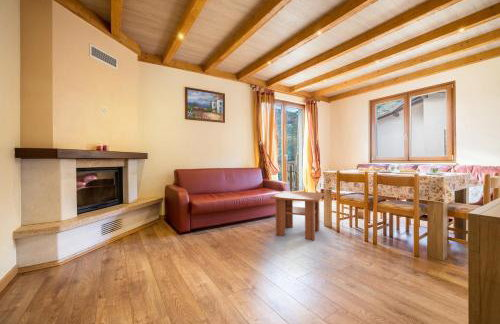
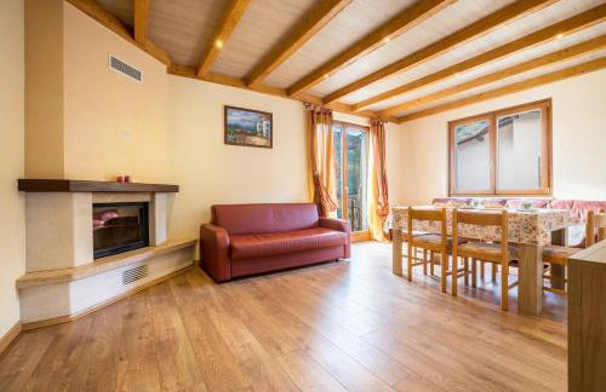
- coffee table [269,190,325,242]
